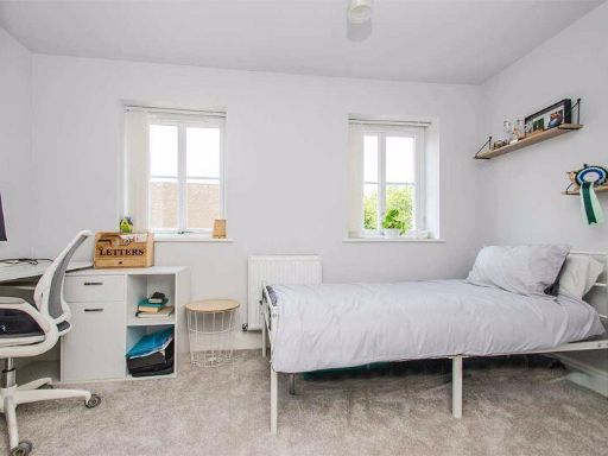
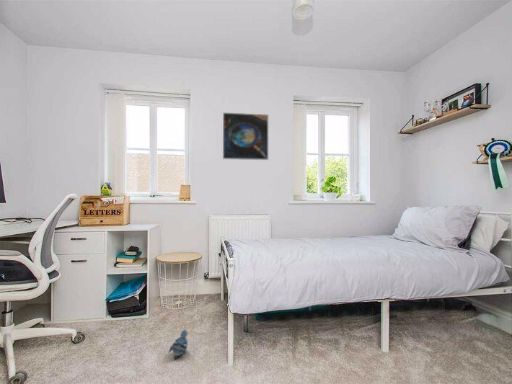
+ plush toy [167,329,189,360]
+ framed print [222,112,270,161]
